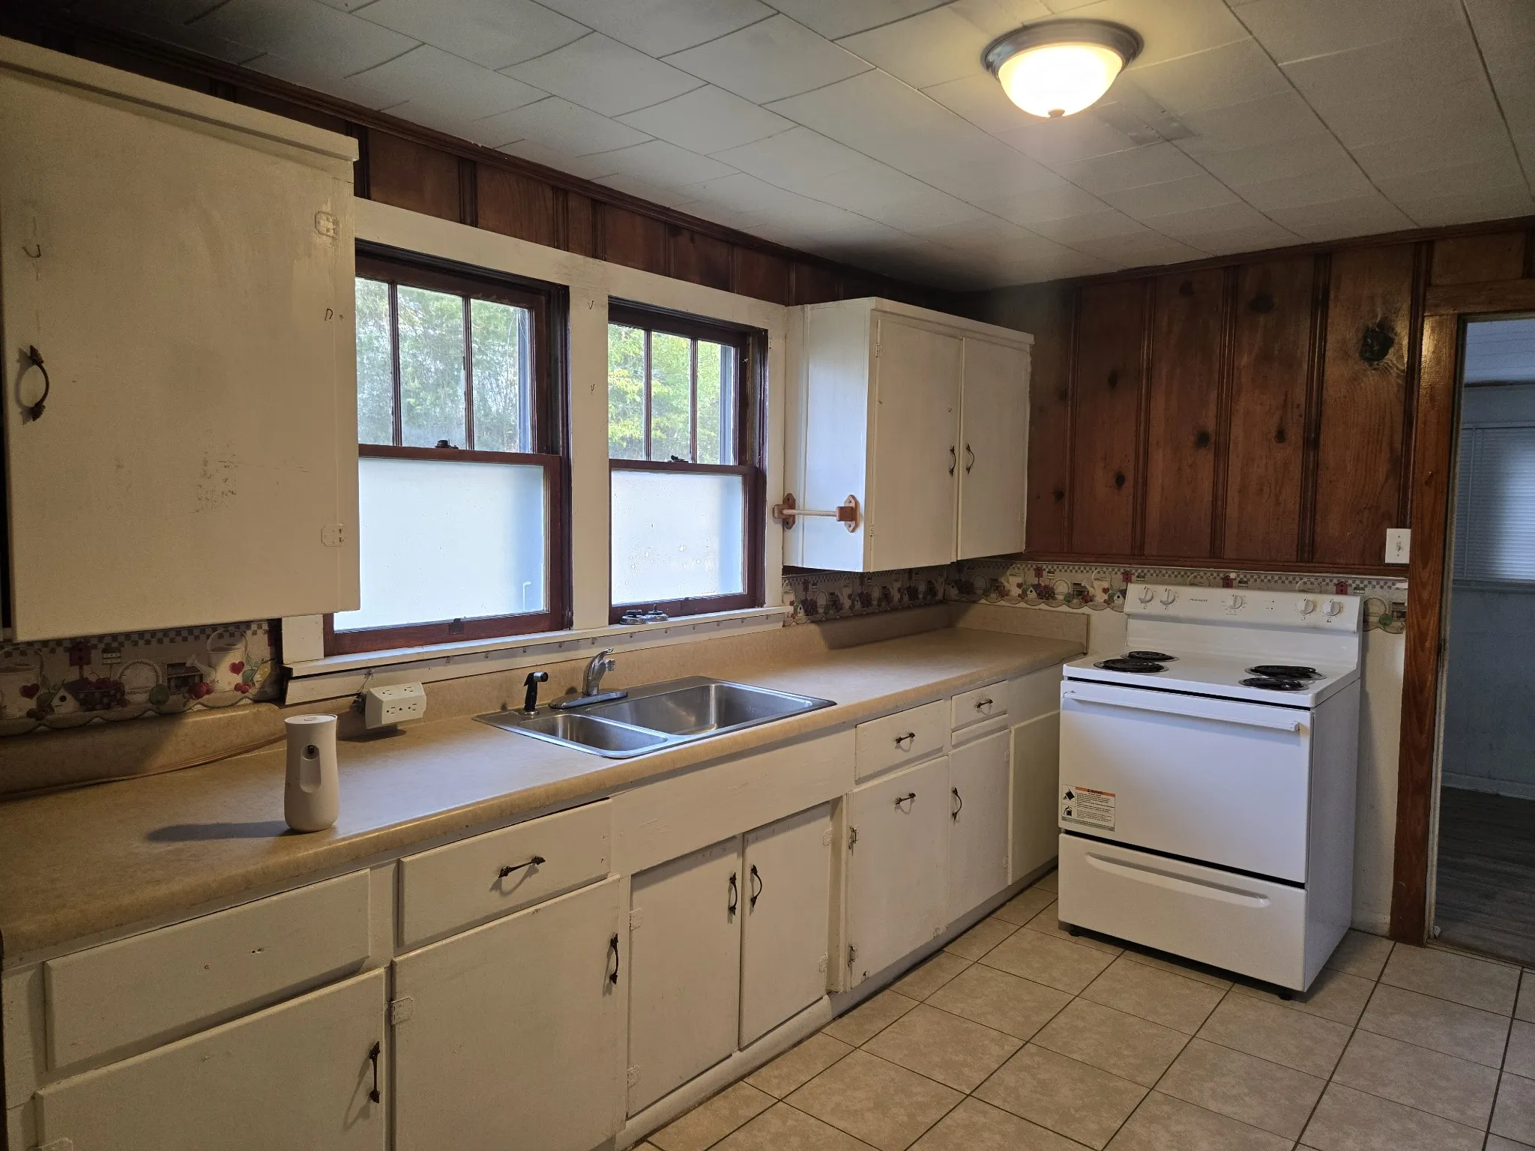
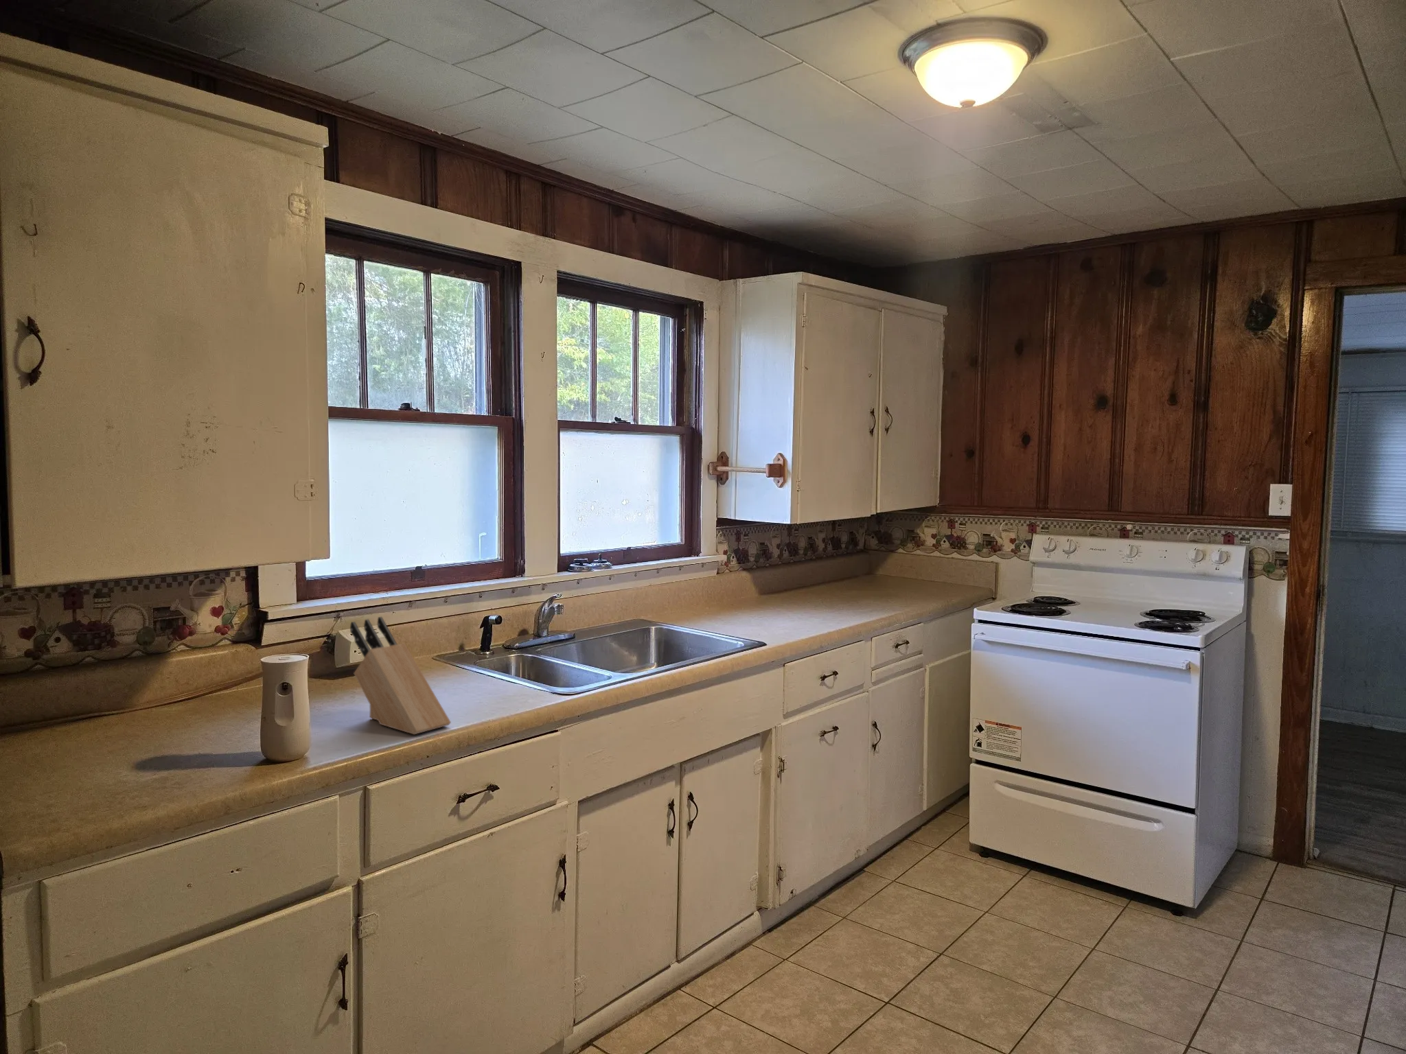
+ knife block [350,617,452,735]
